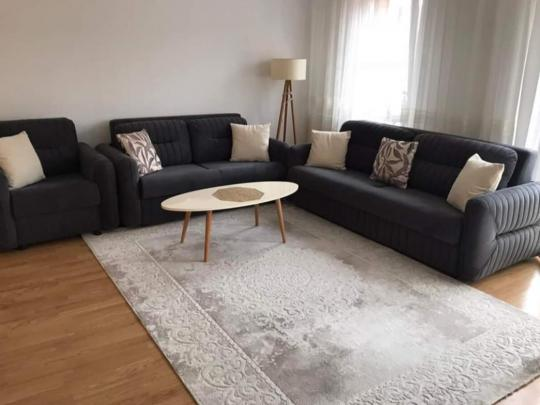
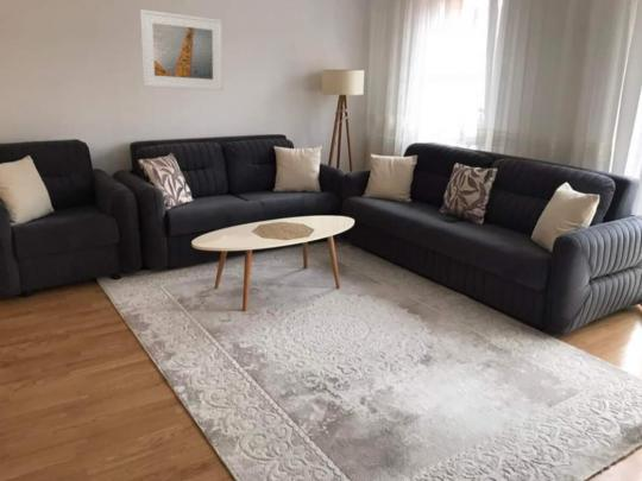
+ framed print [139,8,224,91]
